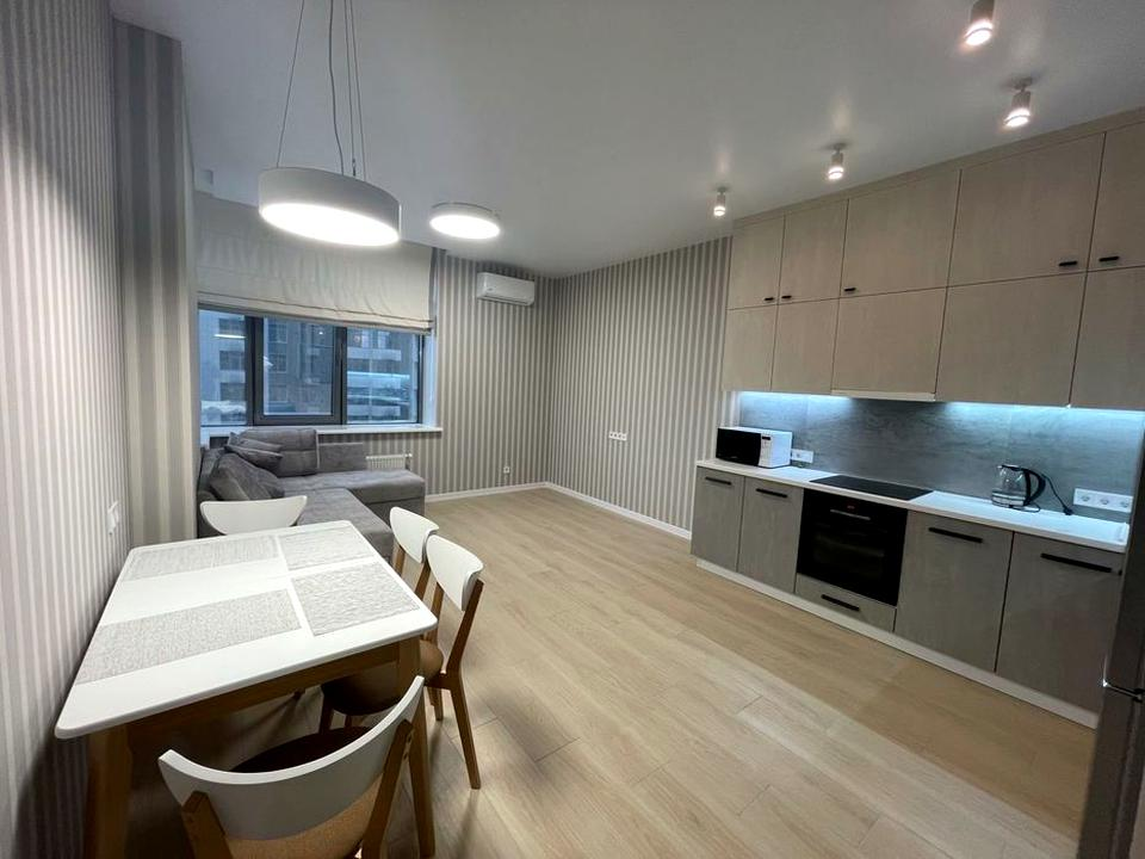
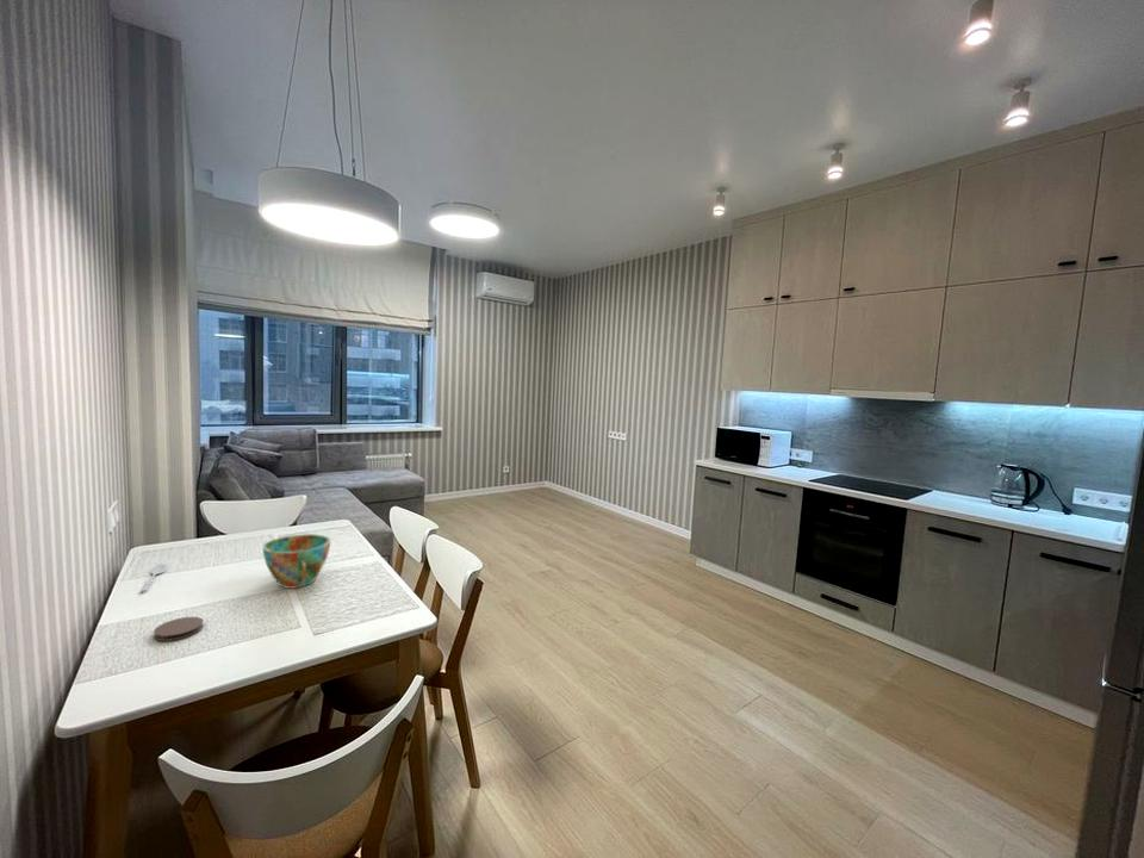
+ spoon [141,562,168,592]
+ coaster [153,616,205,642]
+ cup [262,533,331,590]
